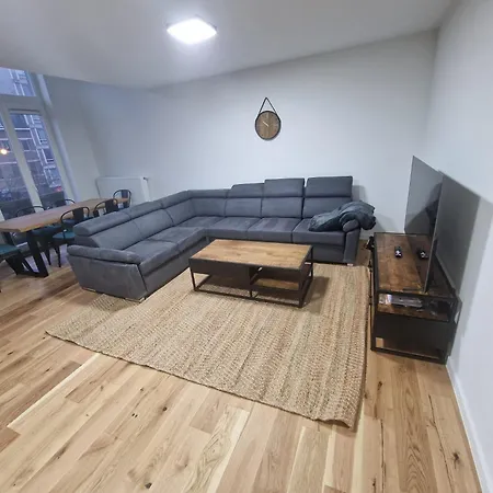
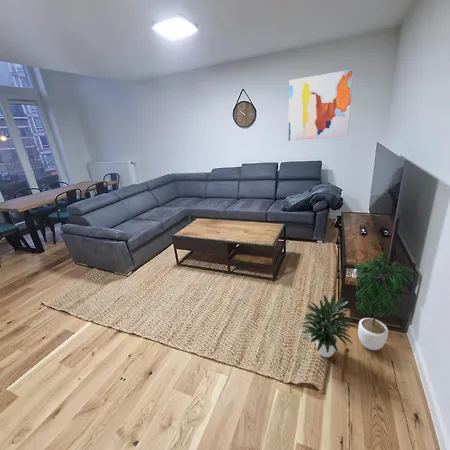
+ potted plant [301,251,414,358]
+ wall art [288,68,354,141]
